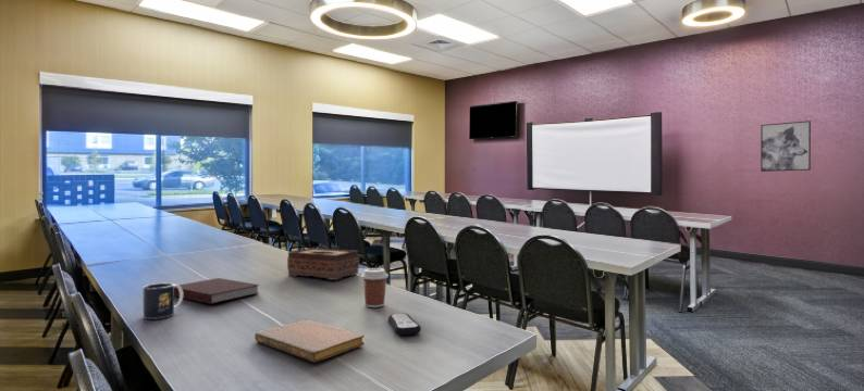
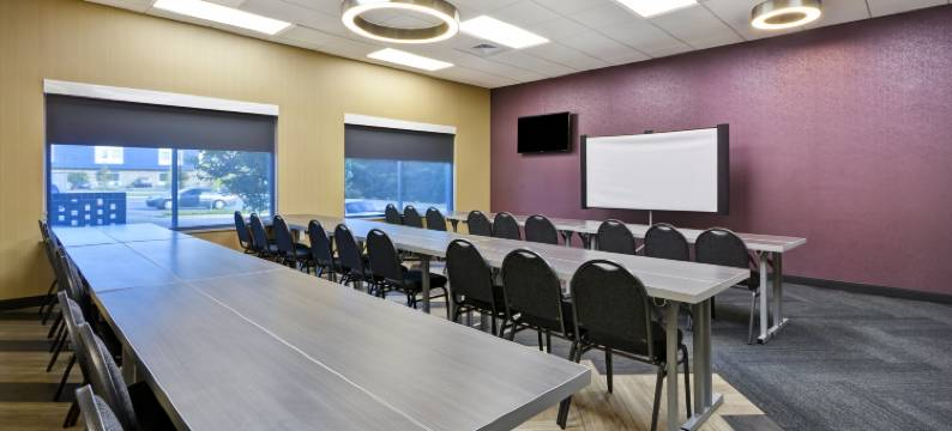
- tissue box [286,247,360,281]
- notebook [174,277,260,305]
- remote control [387,312,422,336]
- wall art [760,119,812,173]
- notebook [254,319,366,363]
- mug [141,282,184,320]
- coffee cup [360,267,390,308]
